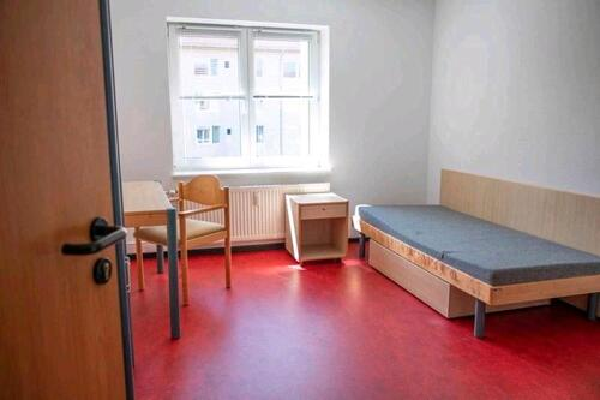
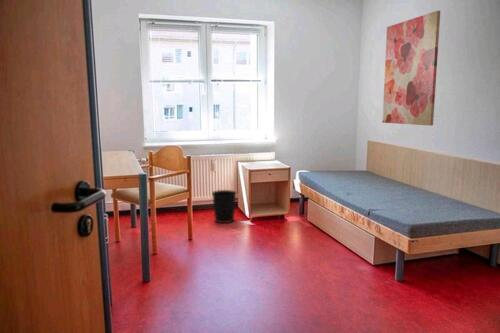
+ wall art [381,10,441,127]
+ wastebasket [211,189,238,224]
